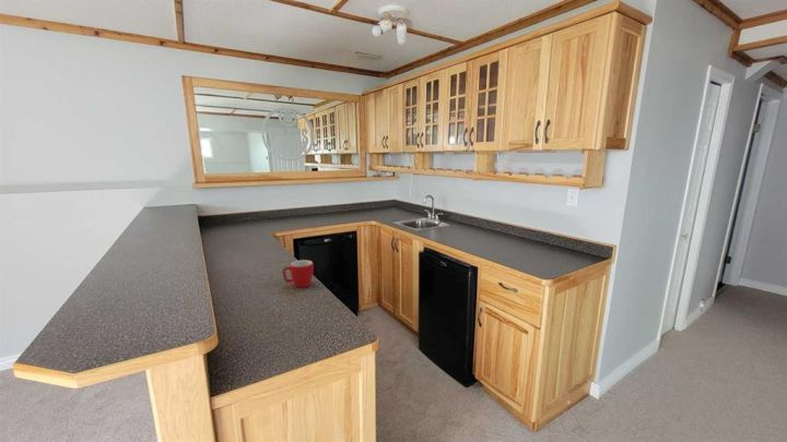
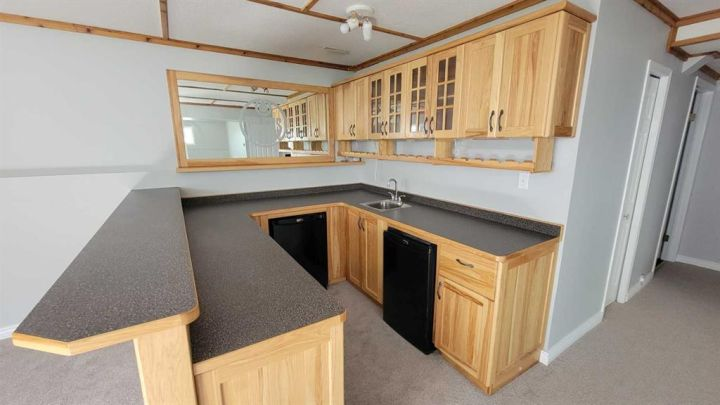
- mug [282,259,315,288]
